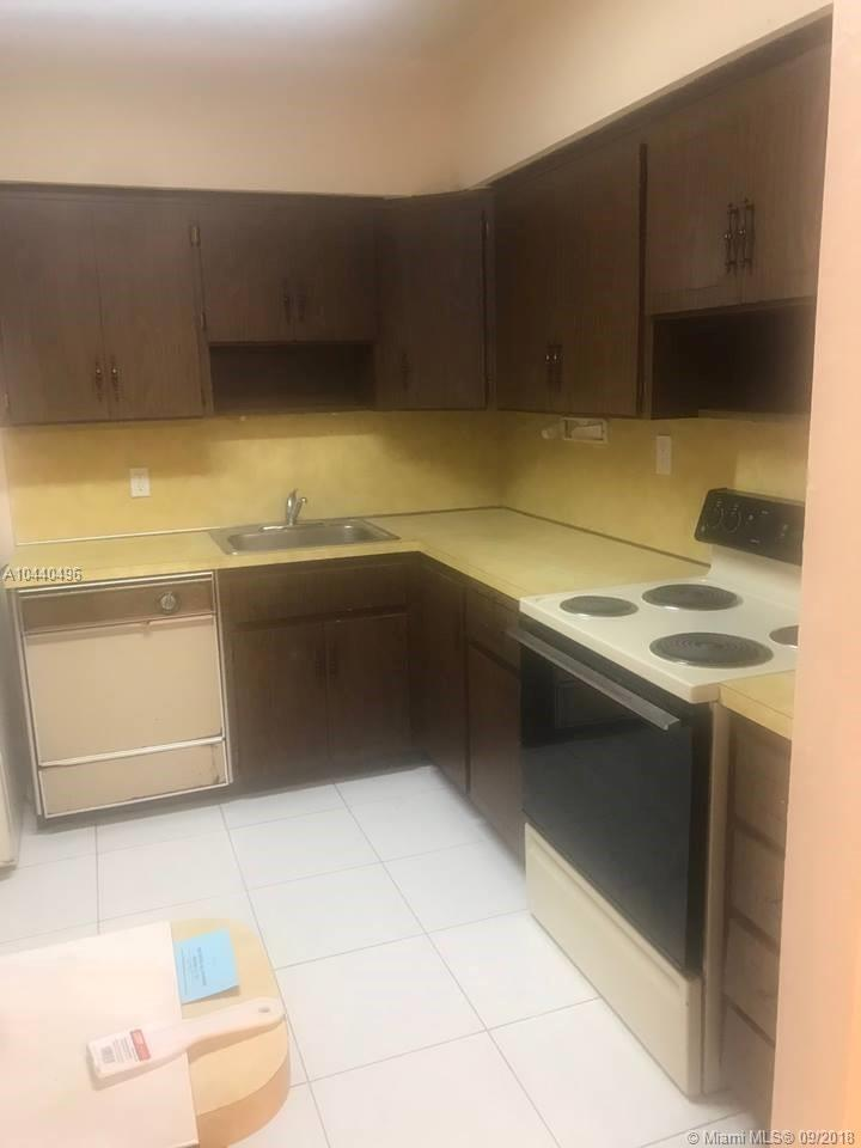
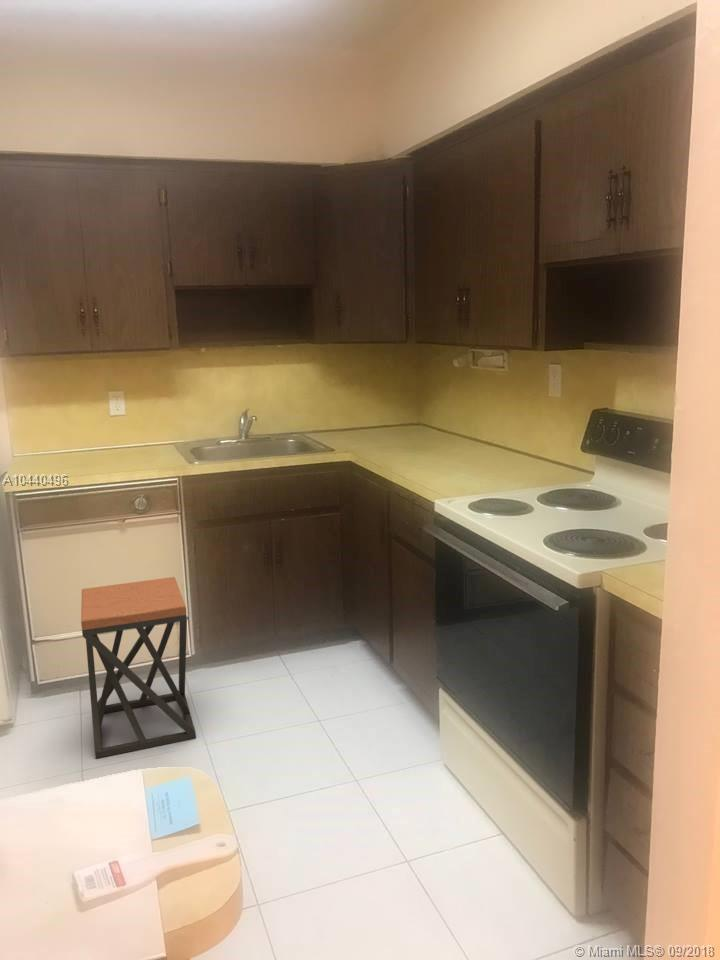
+ stool [80,576,197,759]
